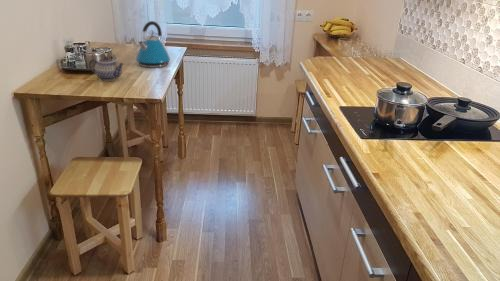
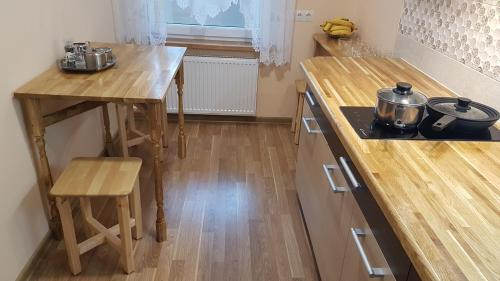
- teapot [88,55,125,82]
- kettle [135,20,171,69]
